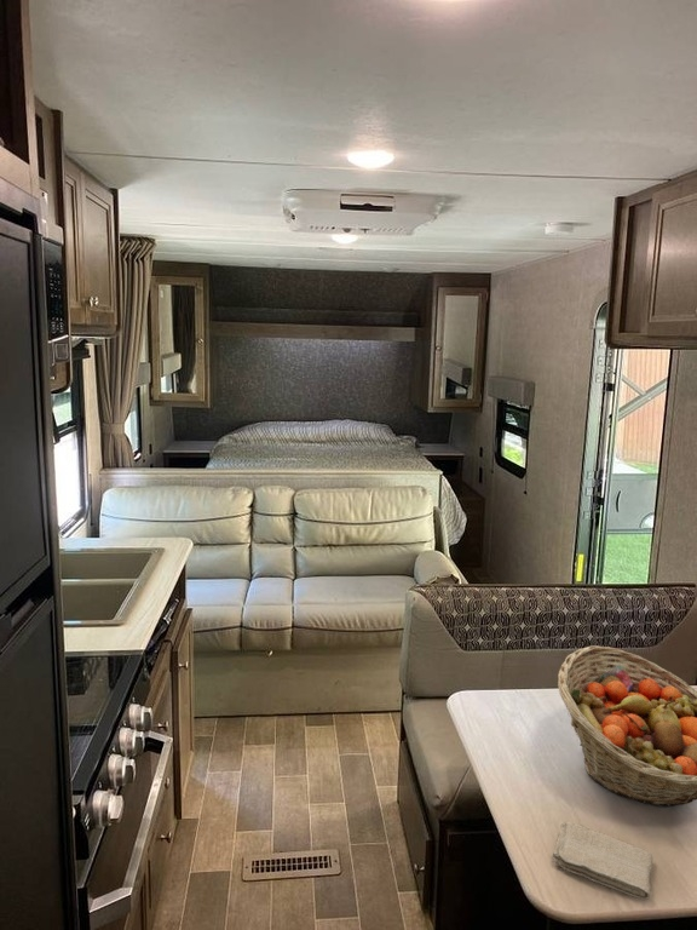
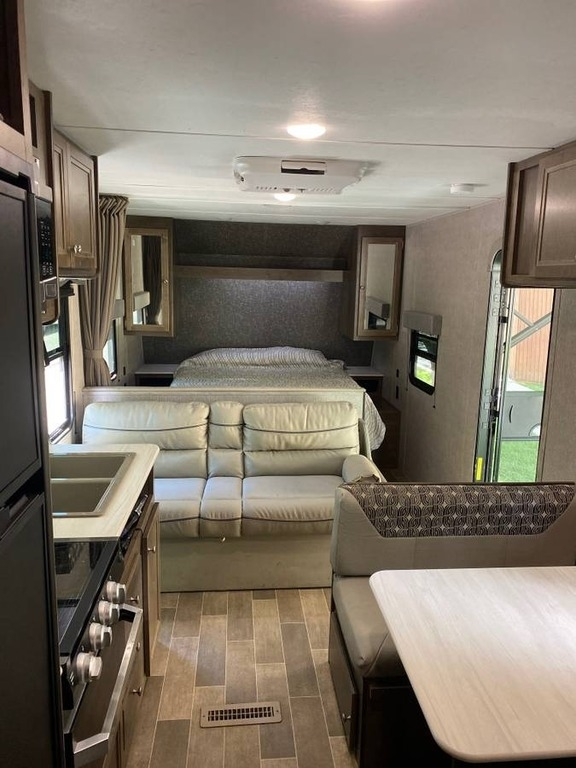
- fruit basket [557,644,697,808]
- washcloth [552,821,653,901]
